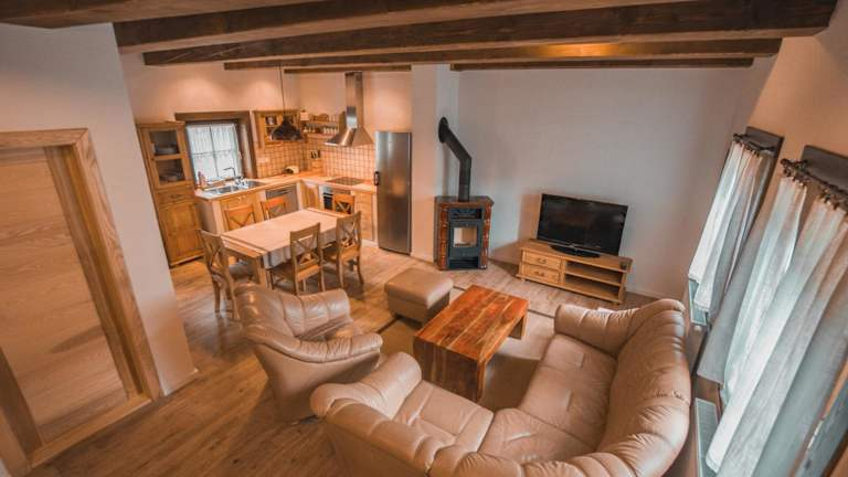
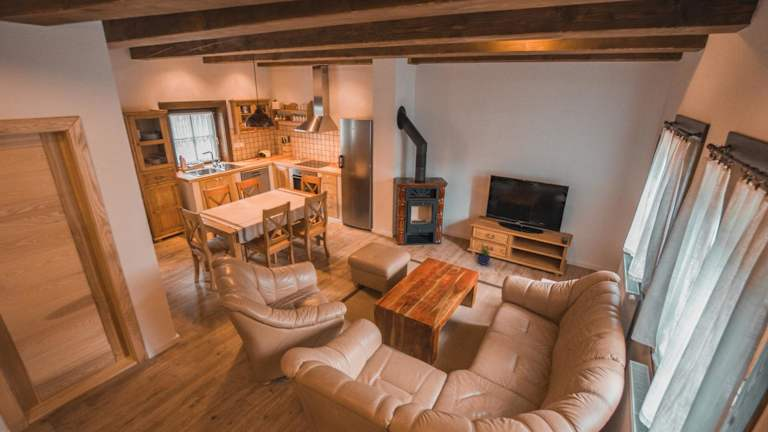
+ potted plant [476,241,495,266]
